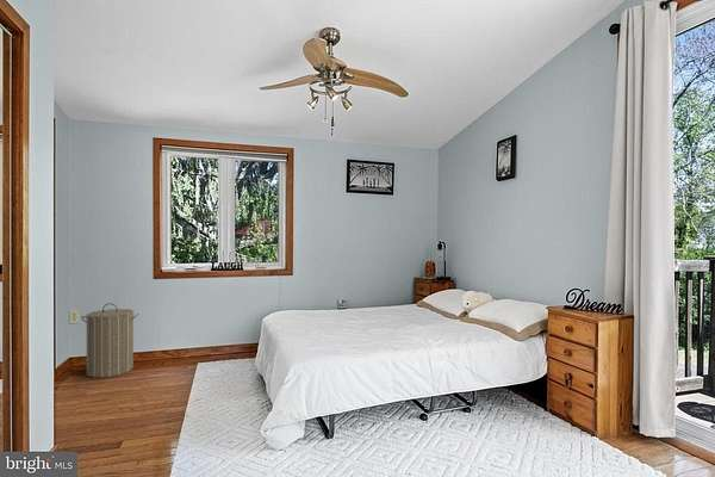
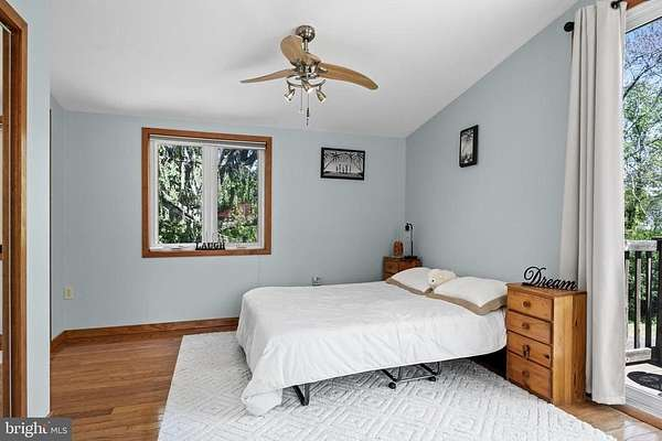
- laundry hamper [80,302,139,379]
